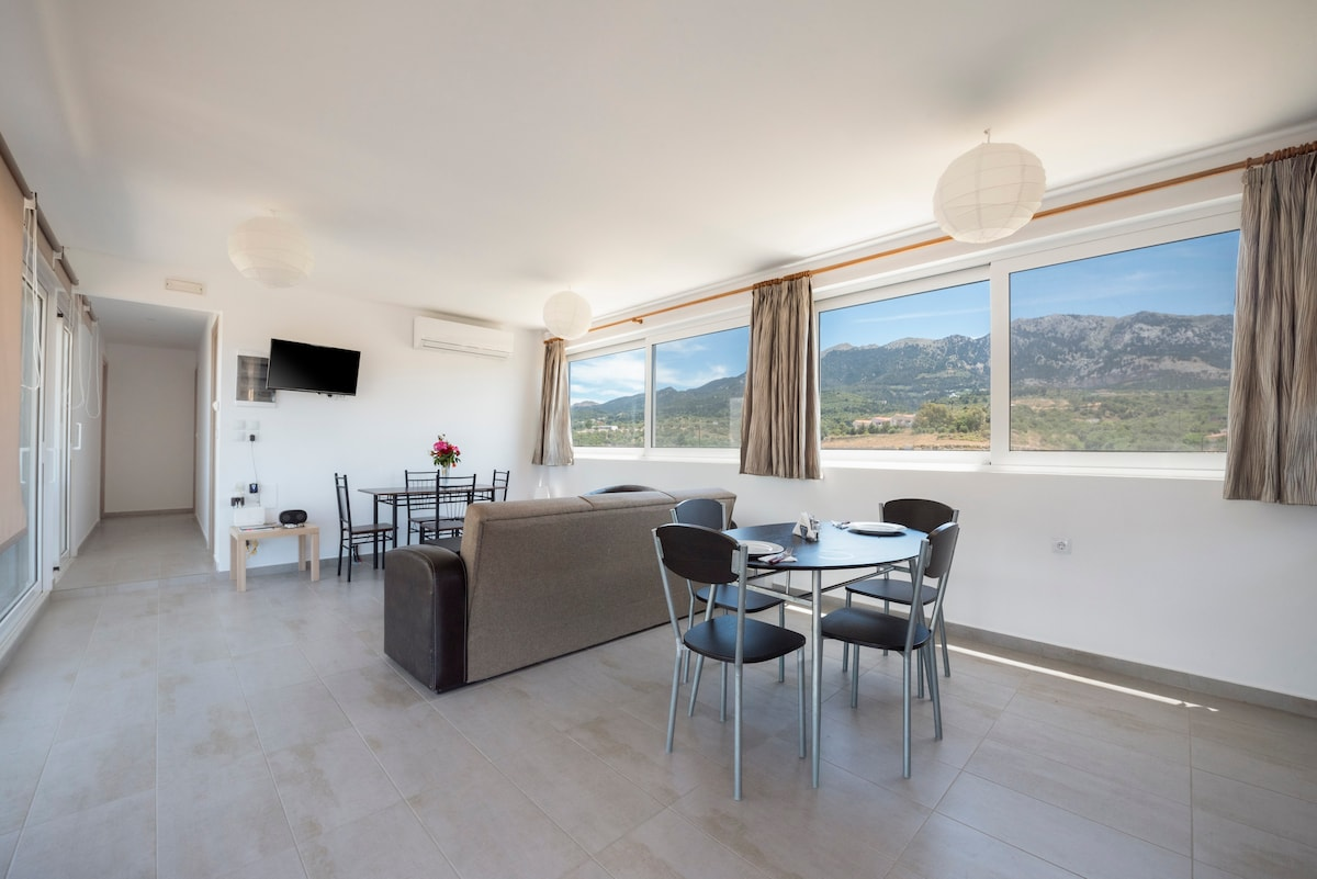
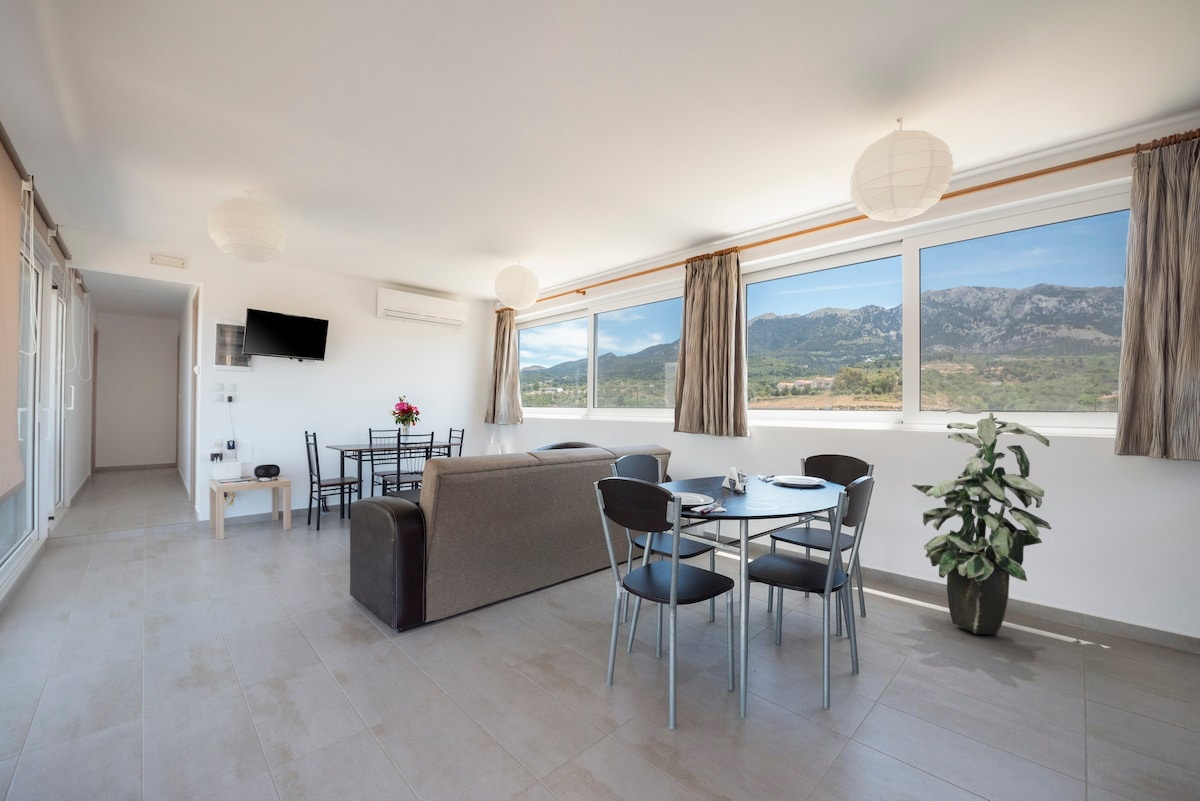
+ indoor plant [911,406,1053,635]
